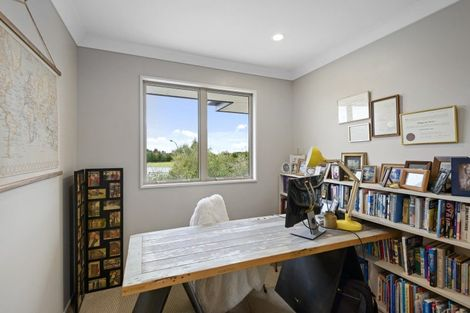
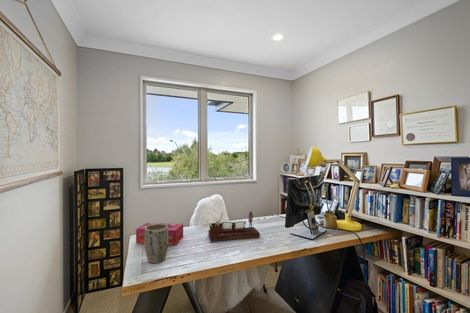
+ desk organizer [204,210,261,242]
+ tissue box [135,222,184,246]
+ plant pot [144,223,169,264]
